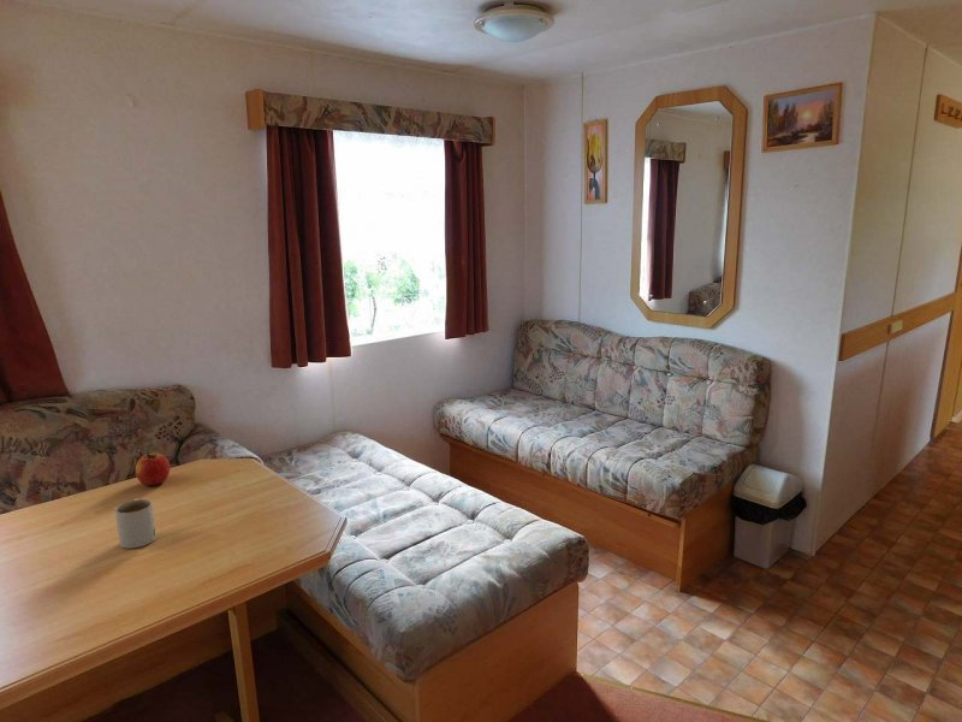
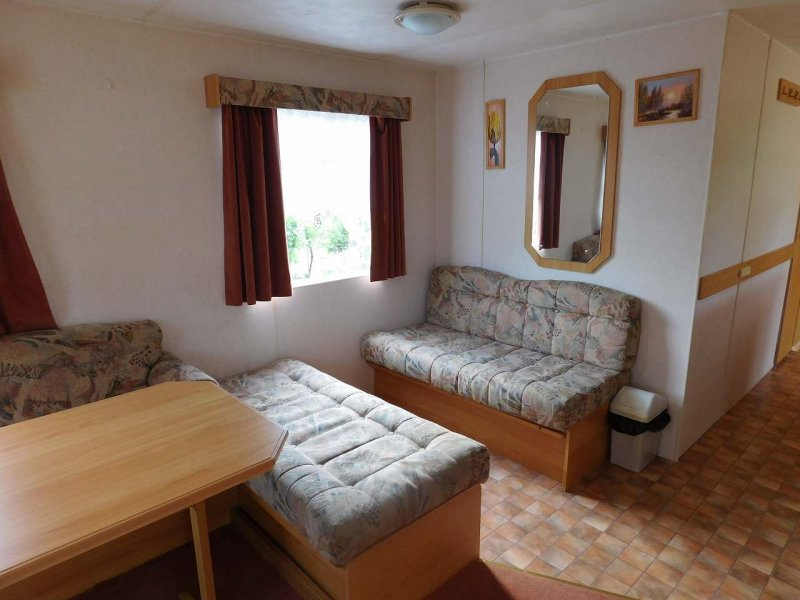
- apple [135,451,171,486]
- mug [114,497,158,550]
